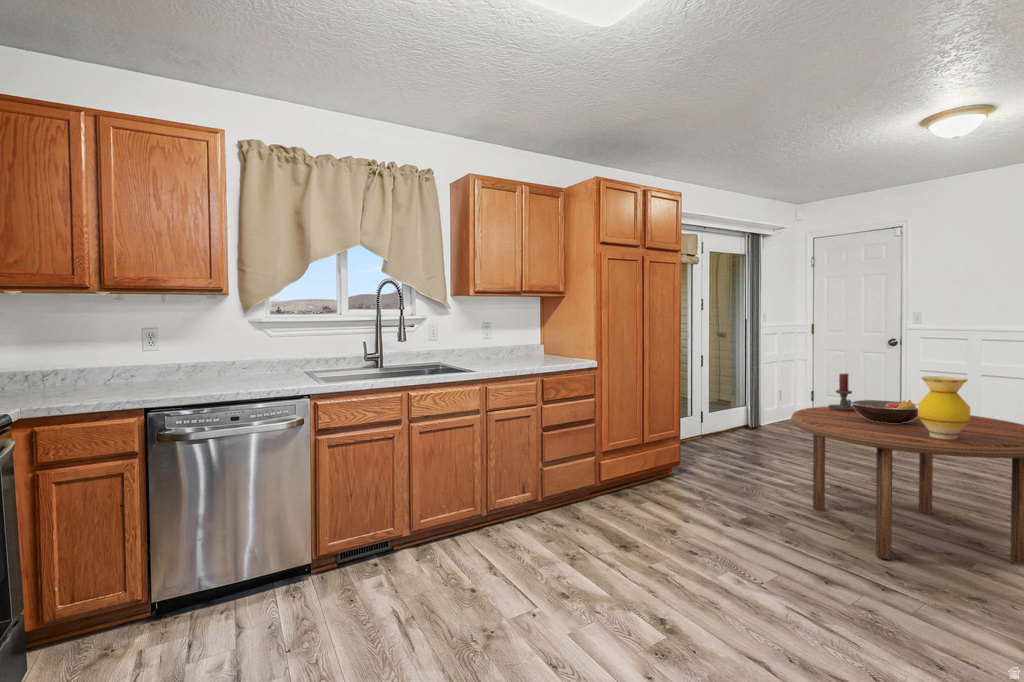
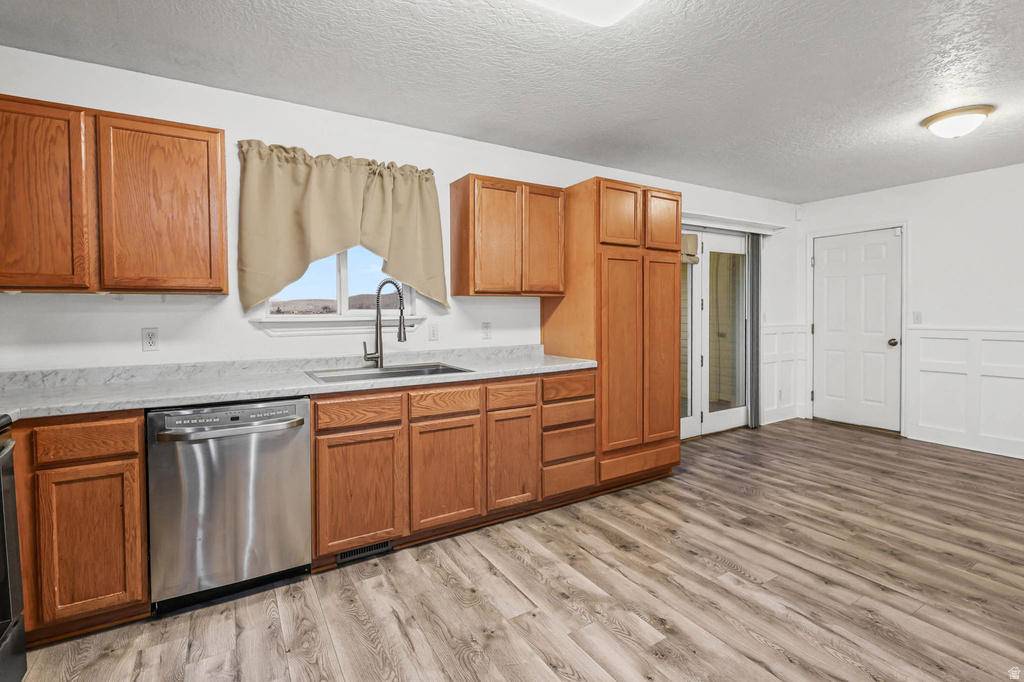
- candle holder [827,372,856,411]
- dining table [790,406,1024,565]
- vase [917,375,971,439]
- fruit bowl [851,399,918,423]
